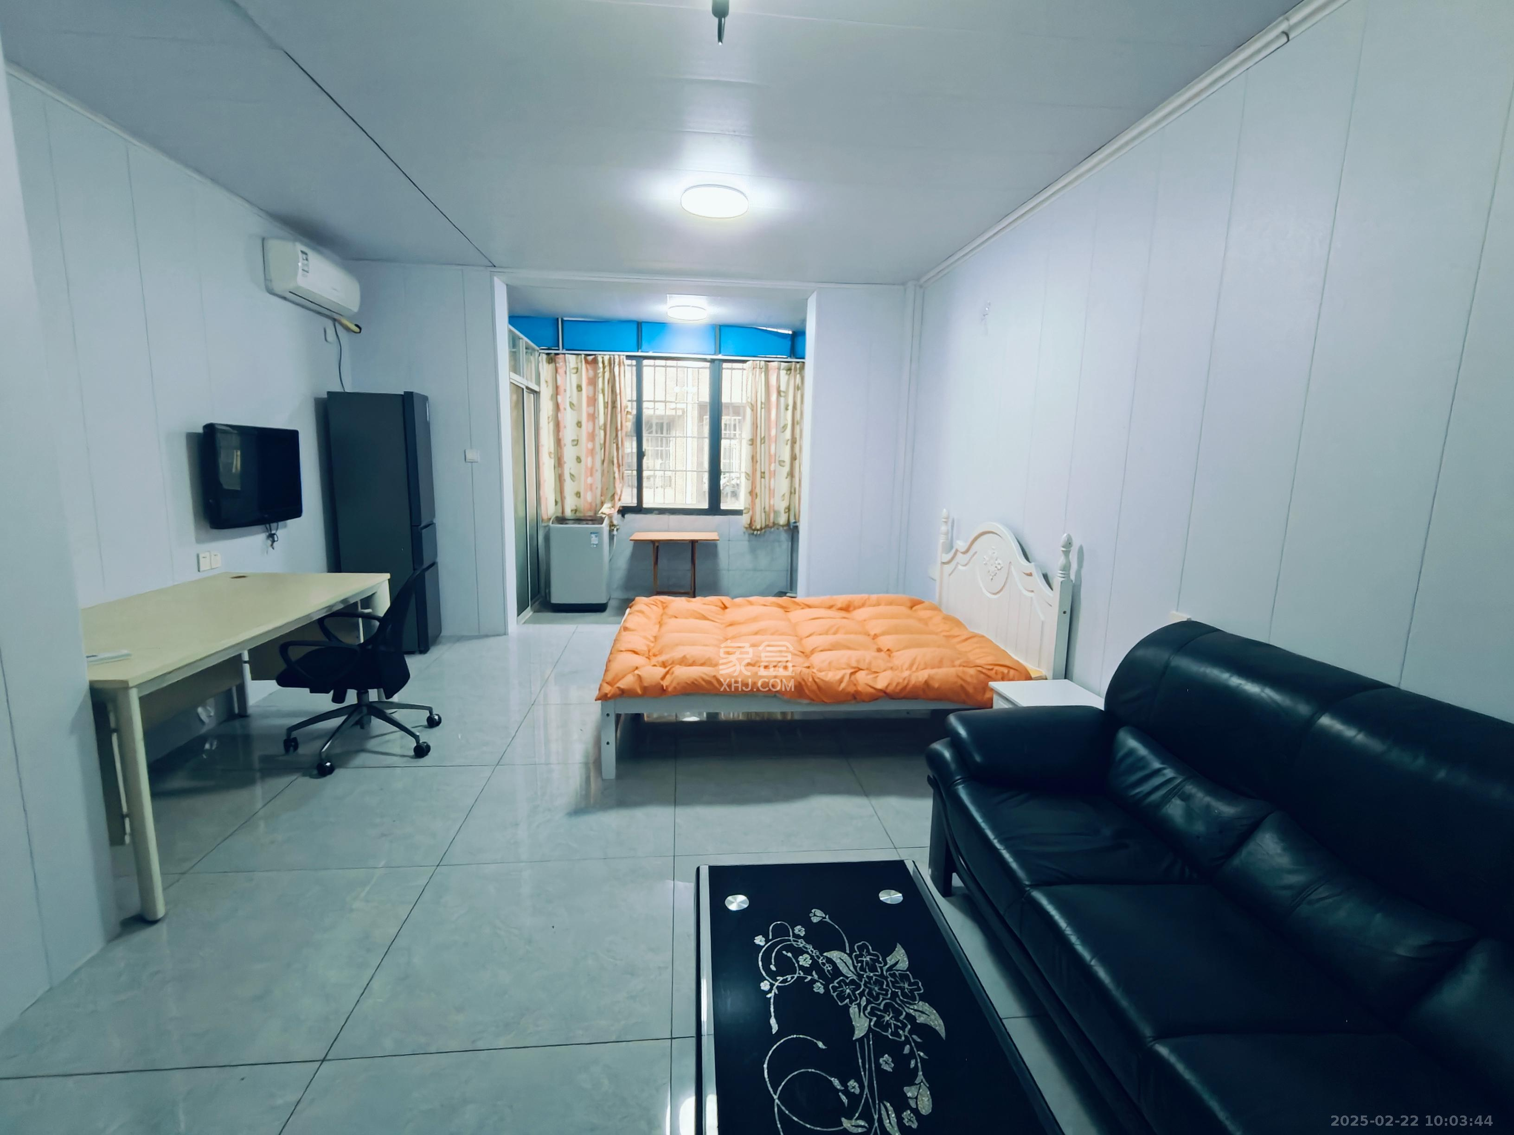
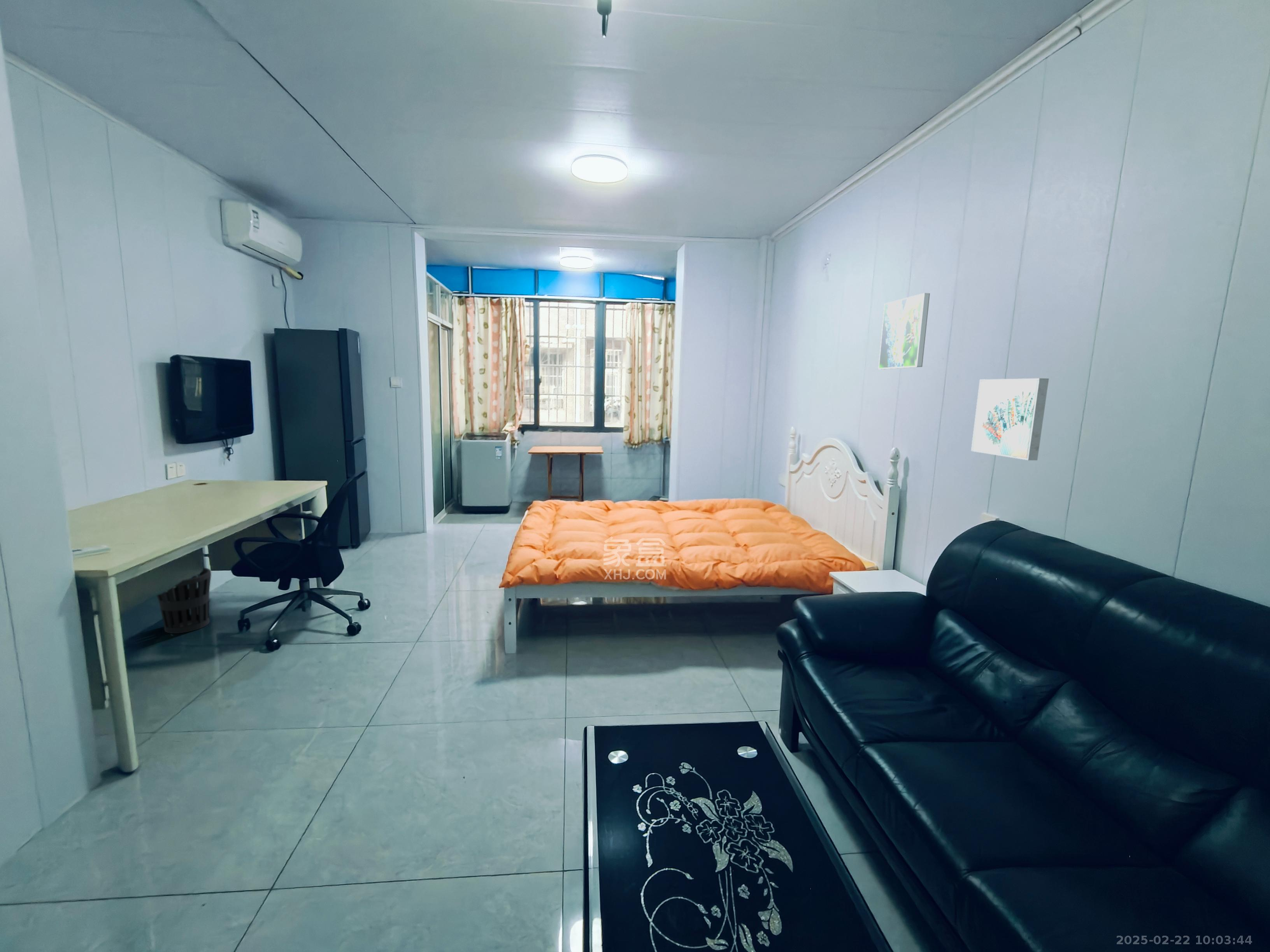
+ wastebasket [156,567,212,634]
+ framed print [878,292,930,370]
+ wall art [971,378,1049,461]
